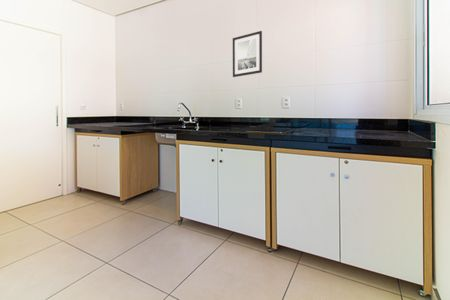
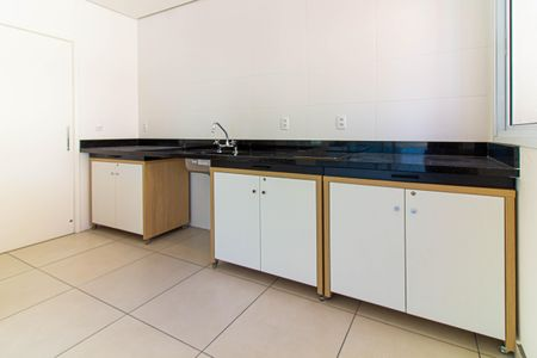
- wall art [232,30,263,78]
